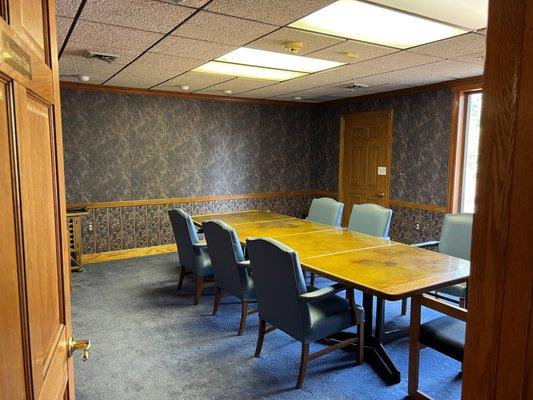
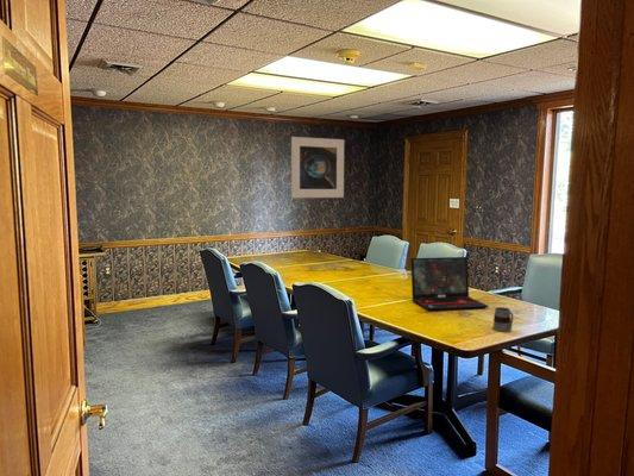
+ laptop [410,256,490,312]
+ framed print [290,136,345,199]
+ mug [491,306,515,333]
